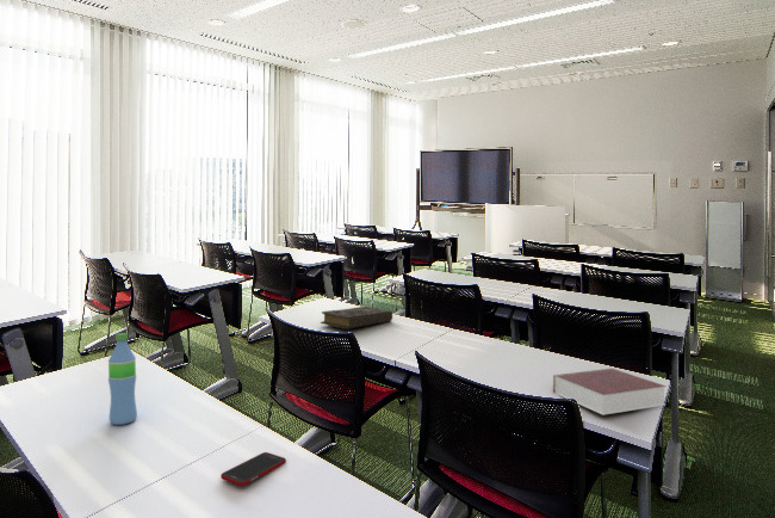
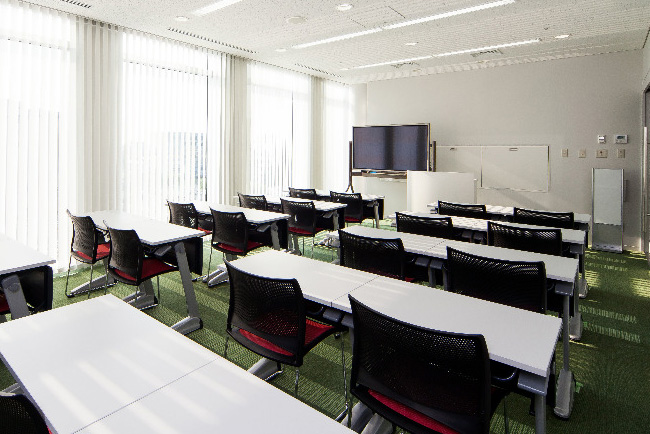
- book [552,368,668,417]
- water bottle [107,332,138,426]
- cell phone [219,451,287,487]
- book [320,306,393,329]
